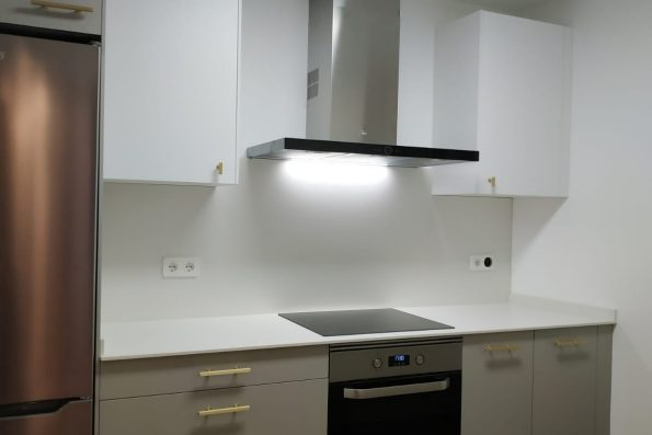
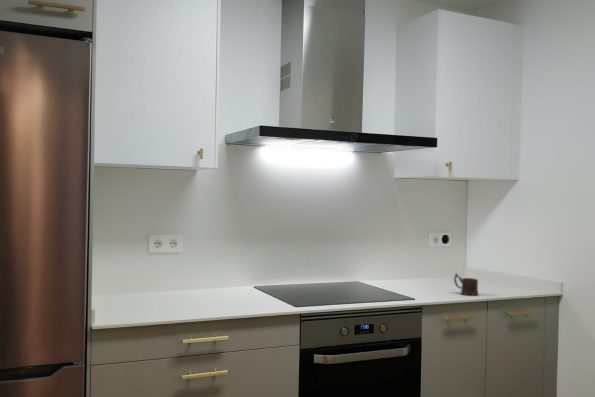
+ mug [453,273,479,296]
